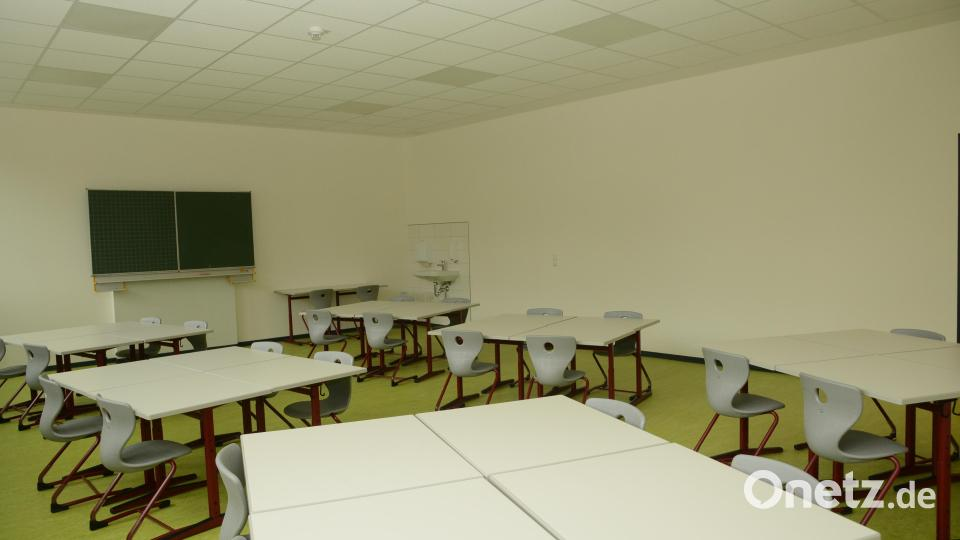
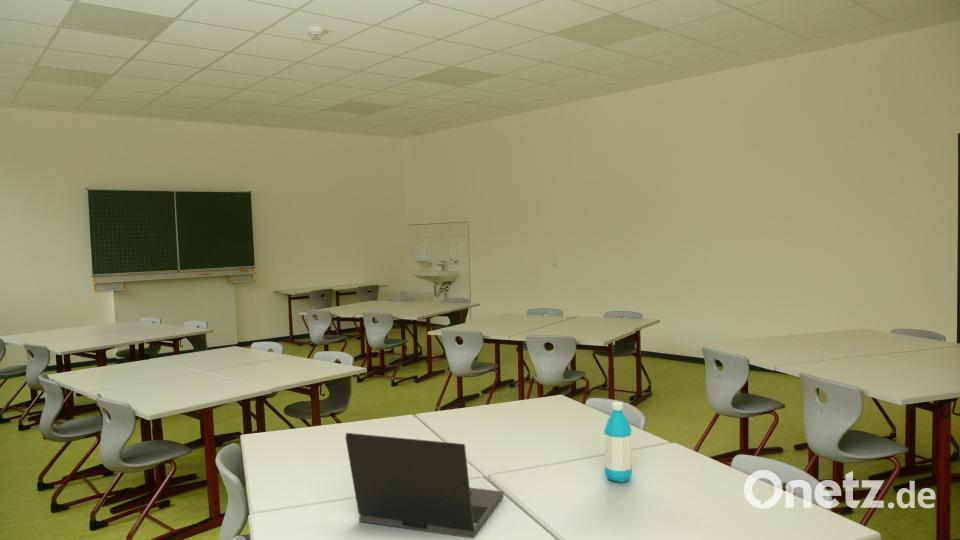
+ laptop [344,432,505,539]
+ water bottle [603,401,633,483]
